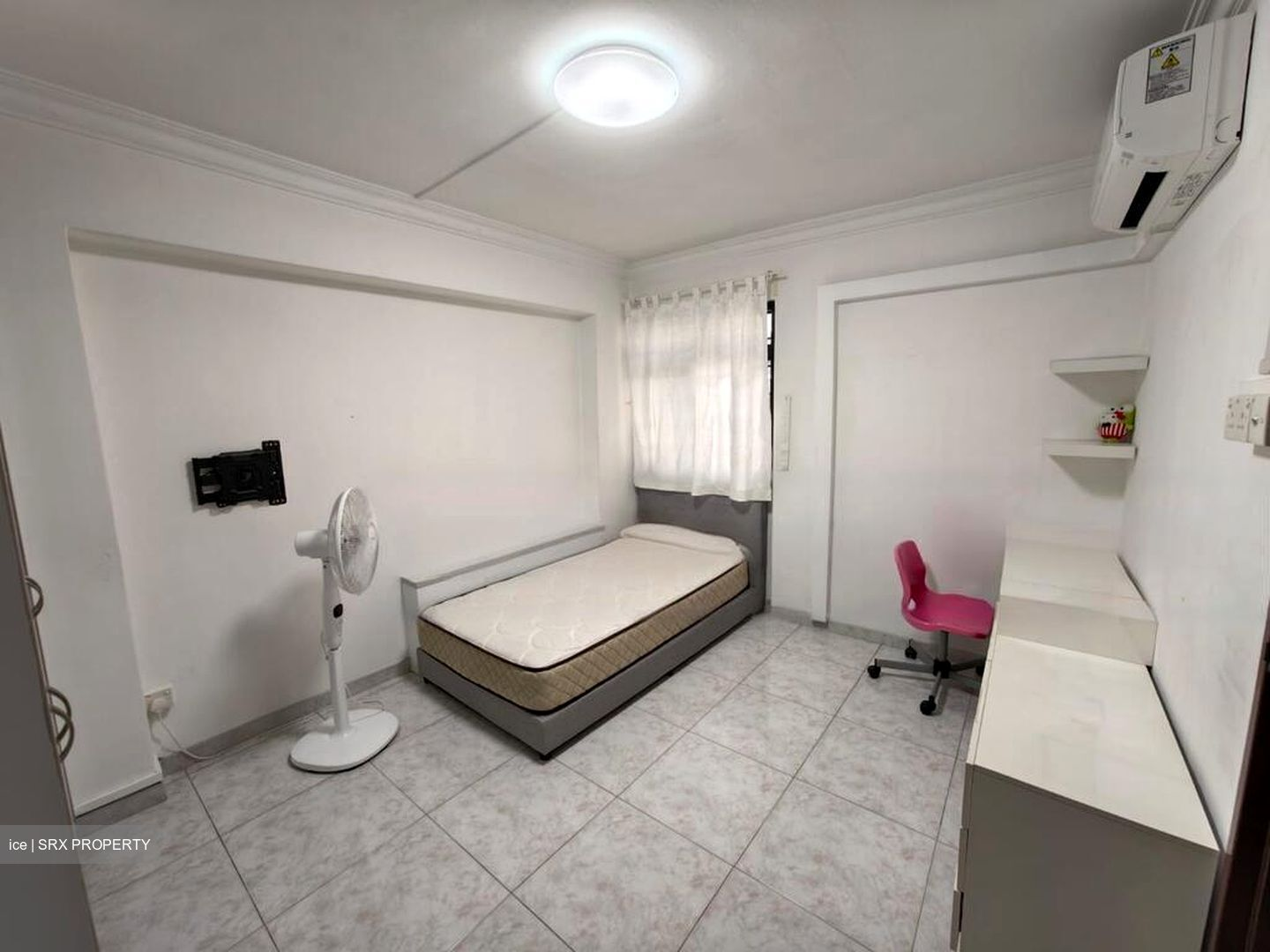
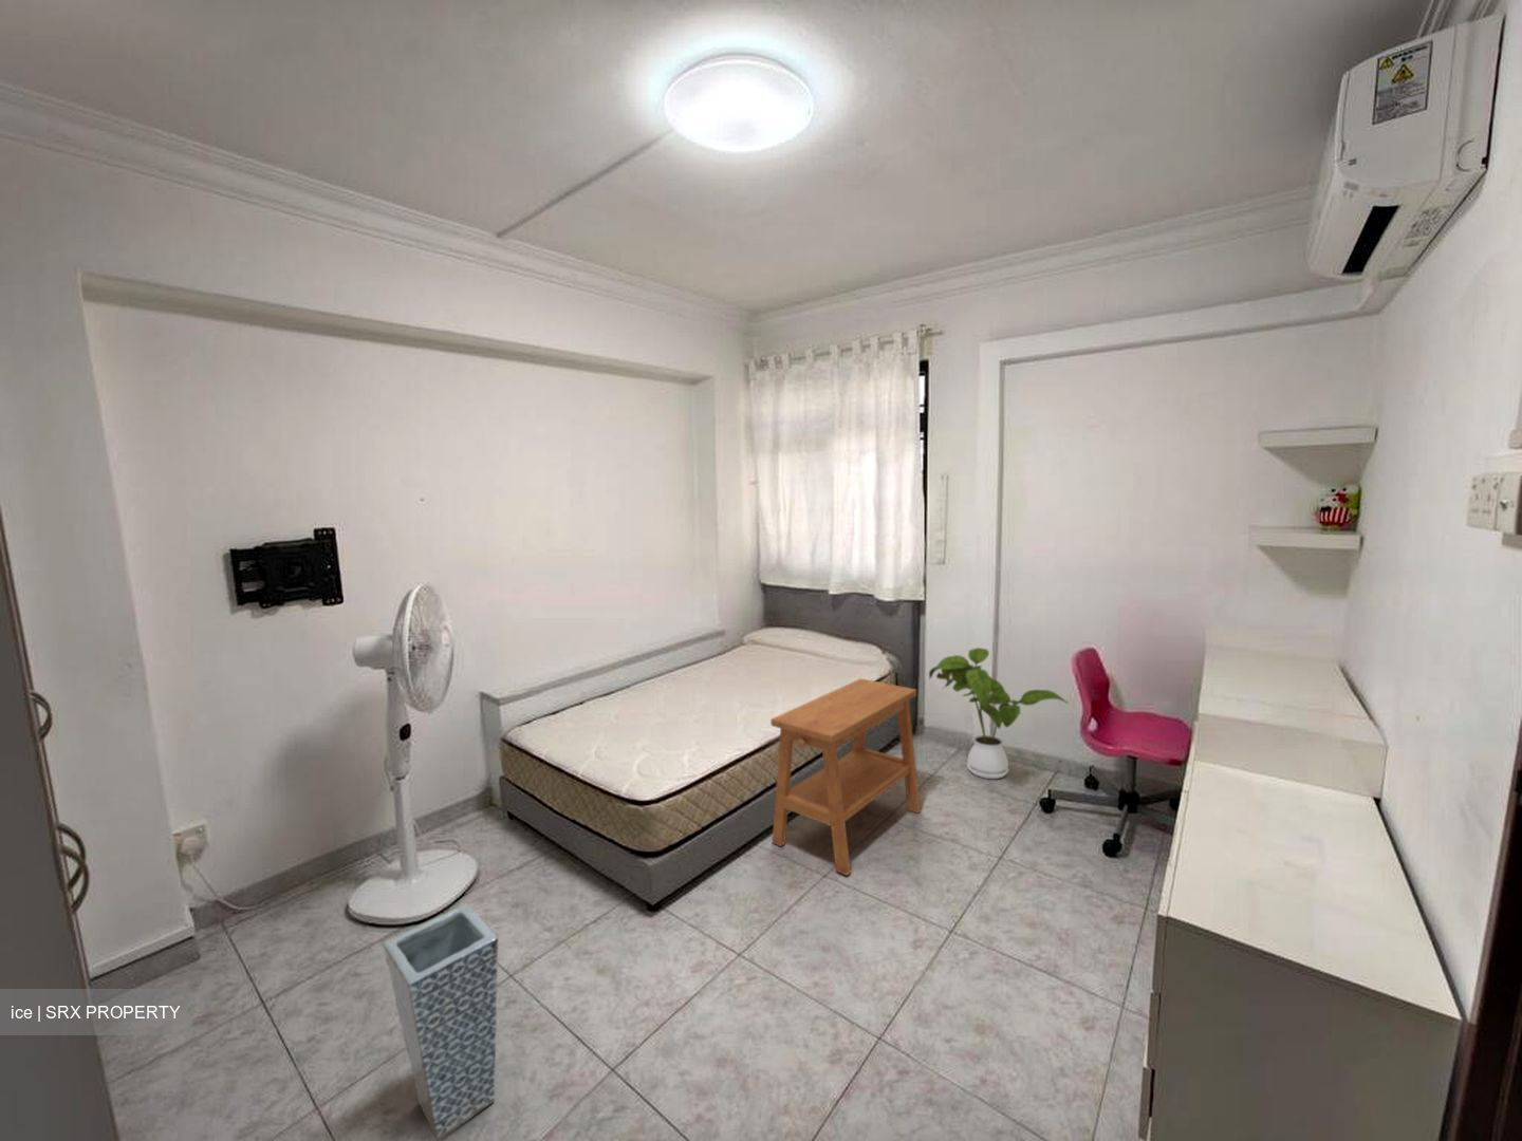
+ side table [769,677,922,877]
+ house plant [928,646,1070,780]
+ vase [380,902,499,1141]
